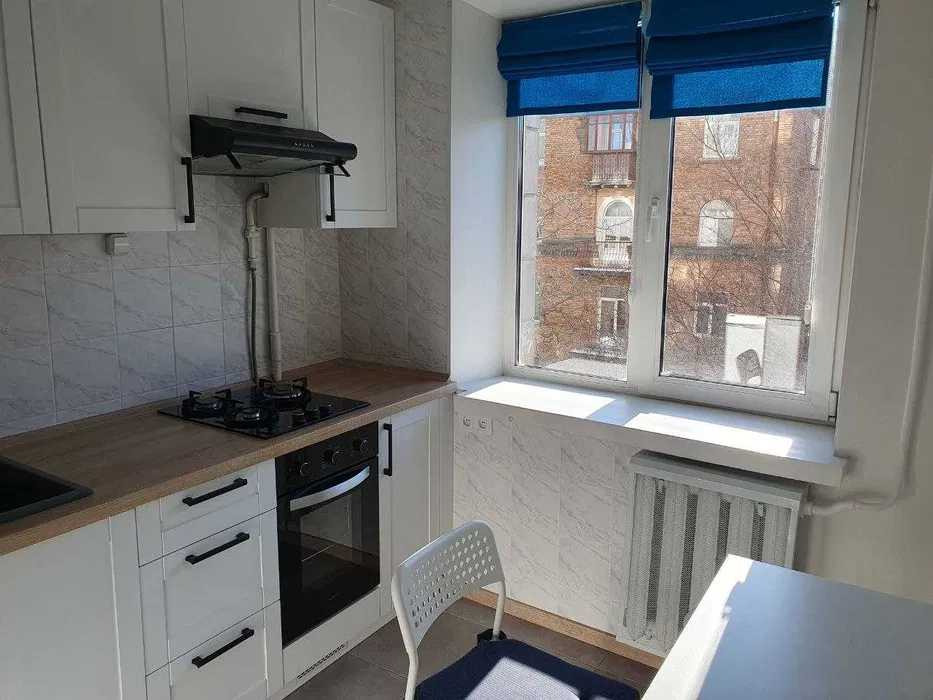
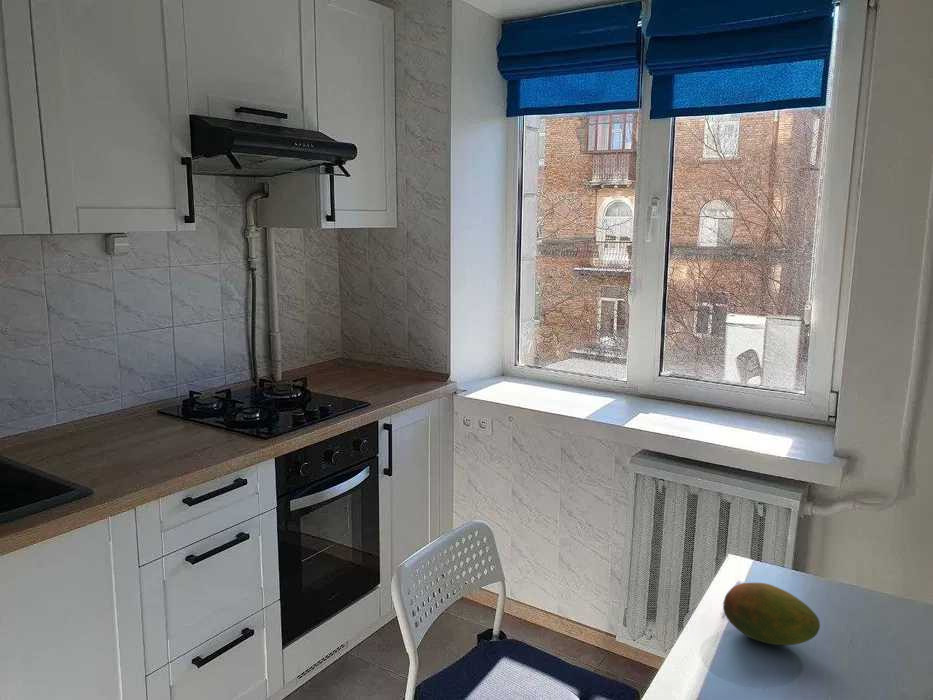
+ fruit [722,582,821,646]
